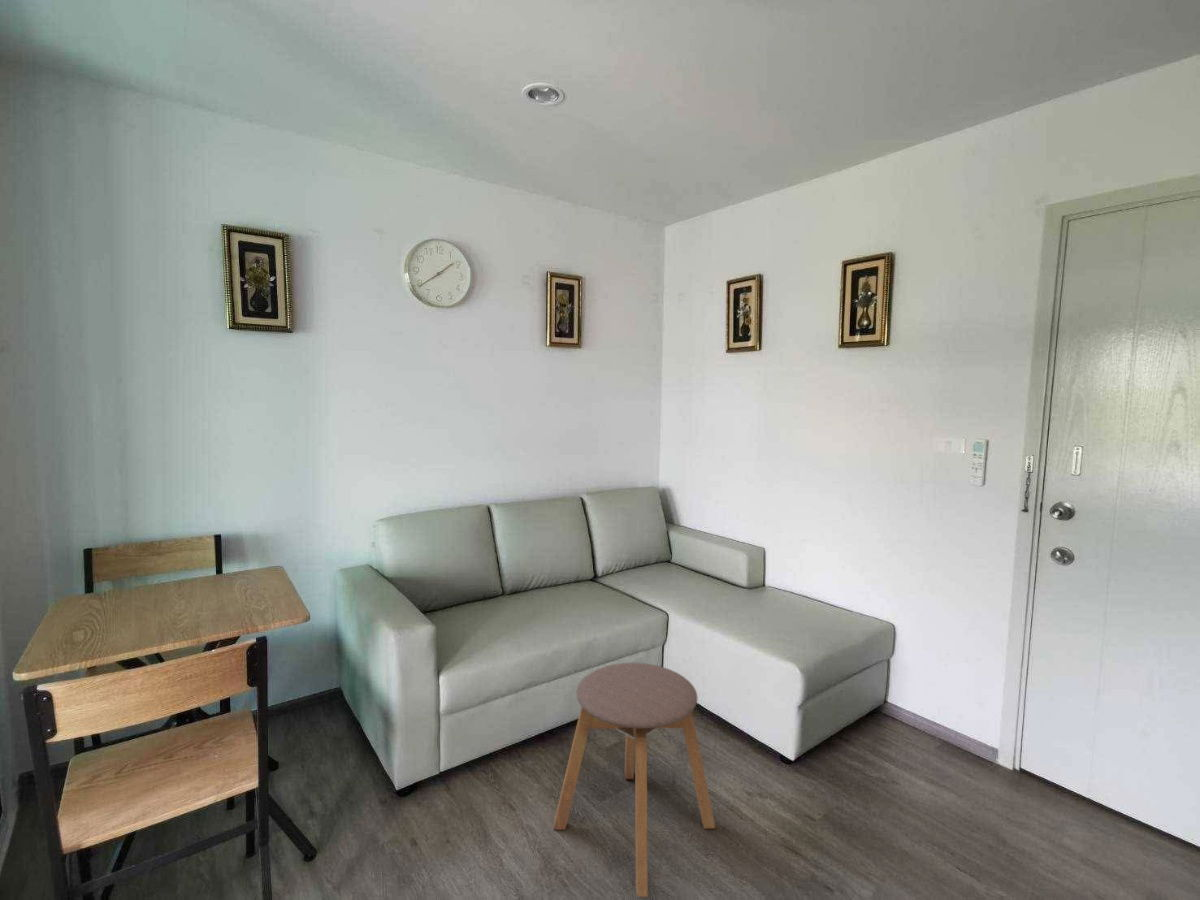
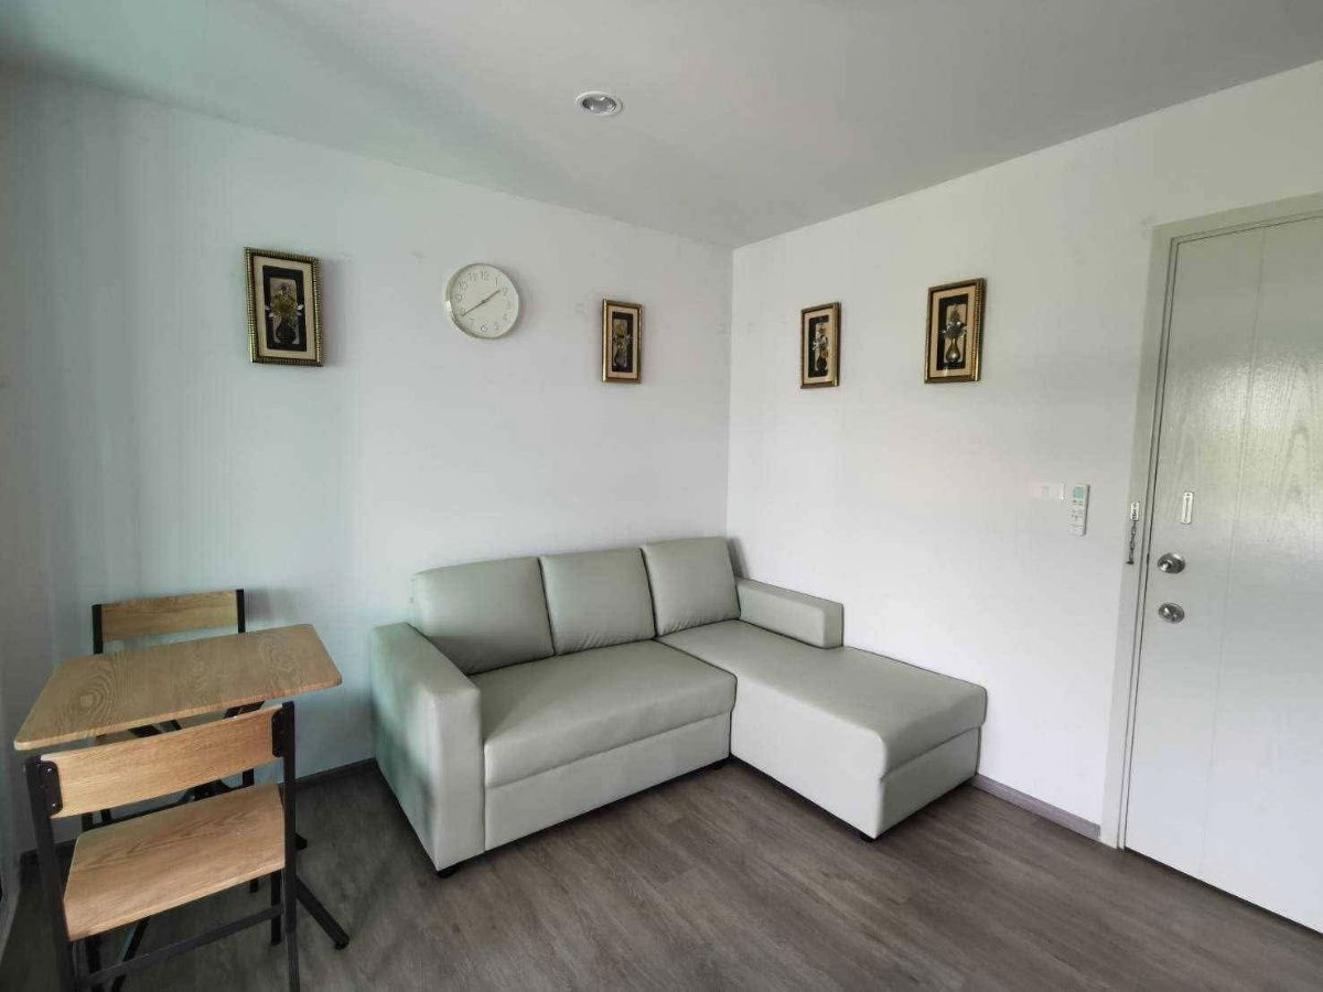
- stool [553,662,717,898]
